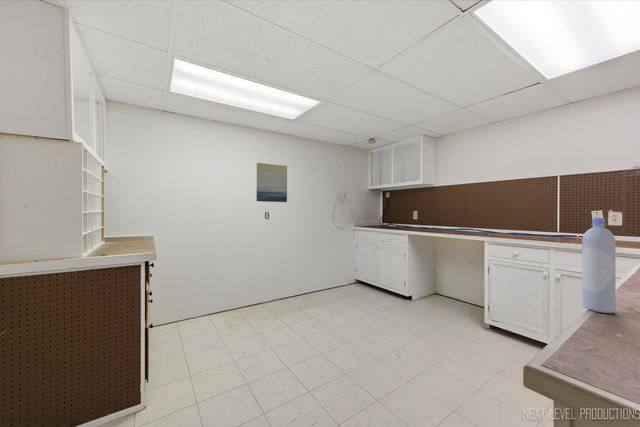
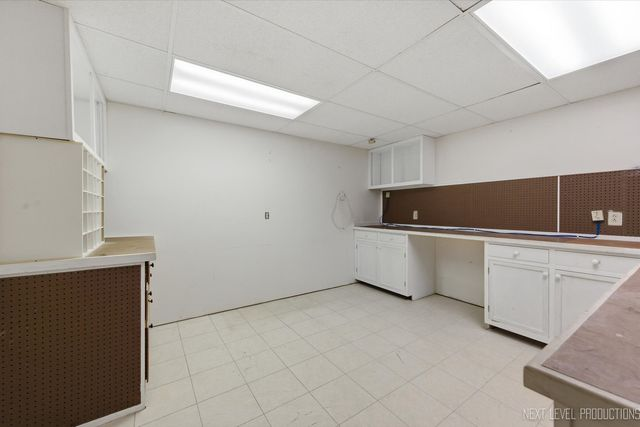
- bottle [581,217,617,314]
- wall art [256,162,288,203]
